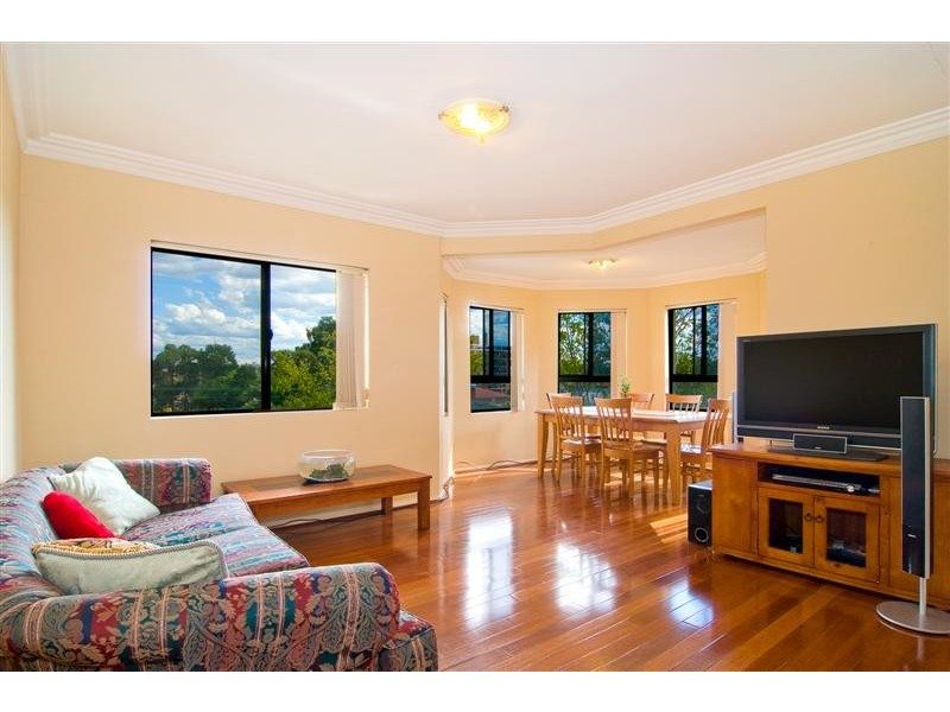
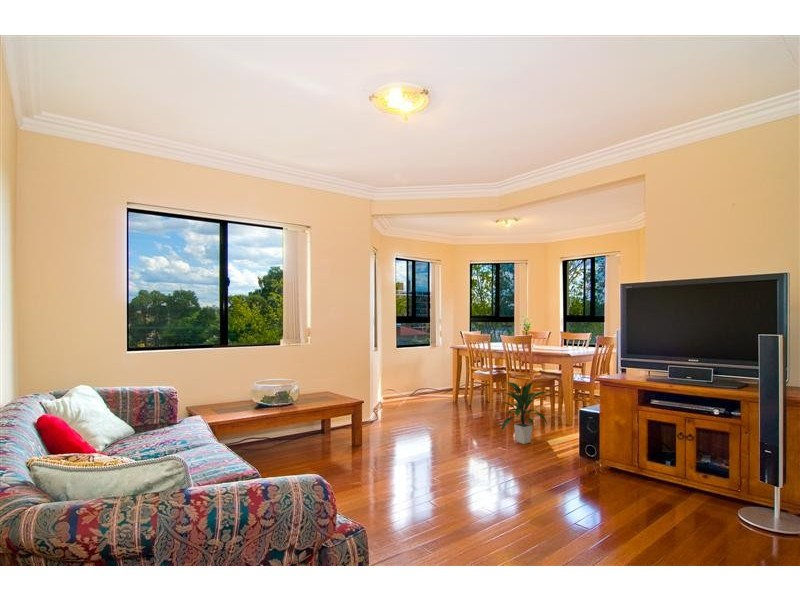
+ indoor plant [500,379,551,445]
